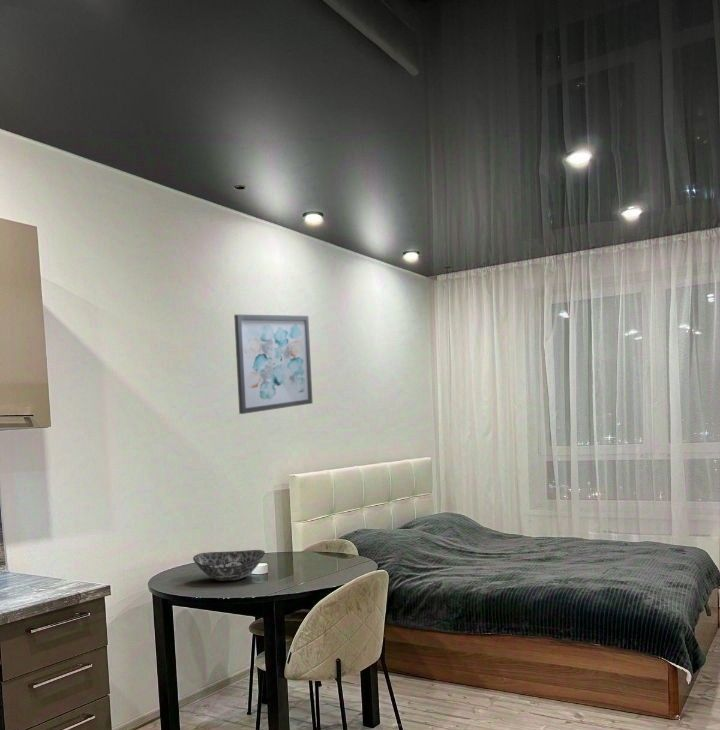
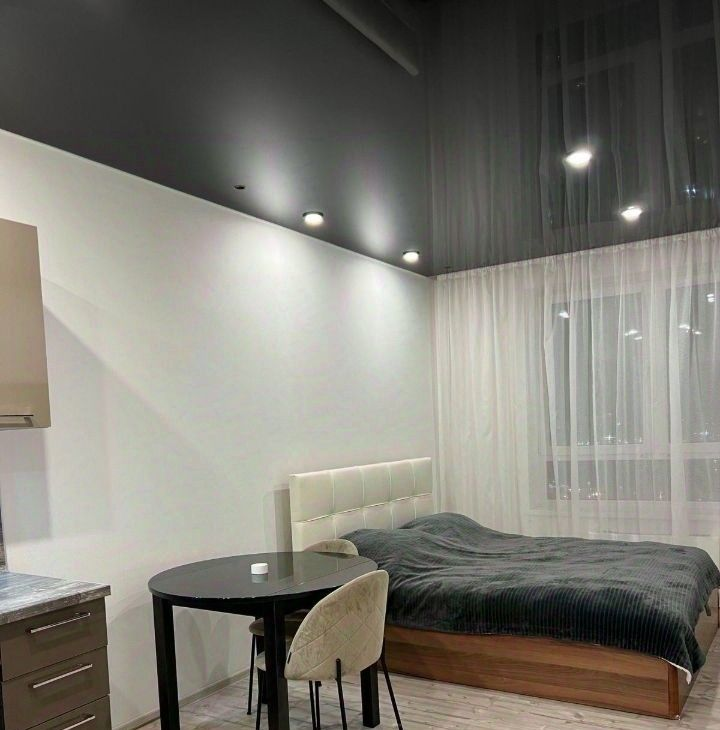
- wall art [233,314,314,415]
- bowl [192,549,266,582]
